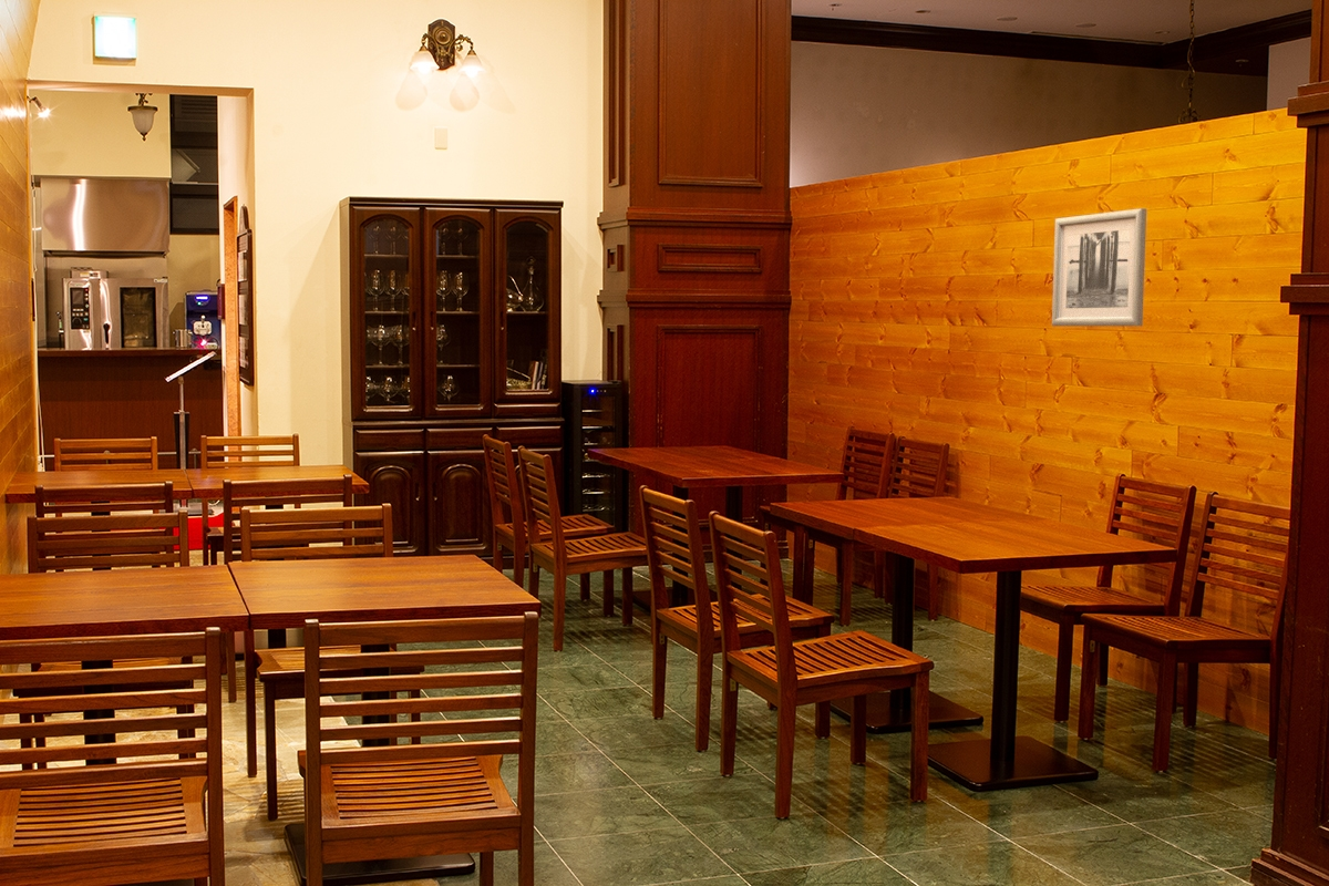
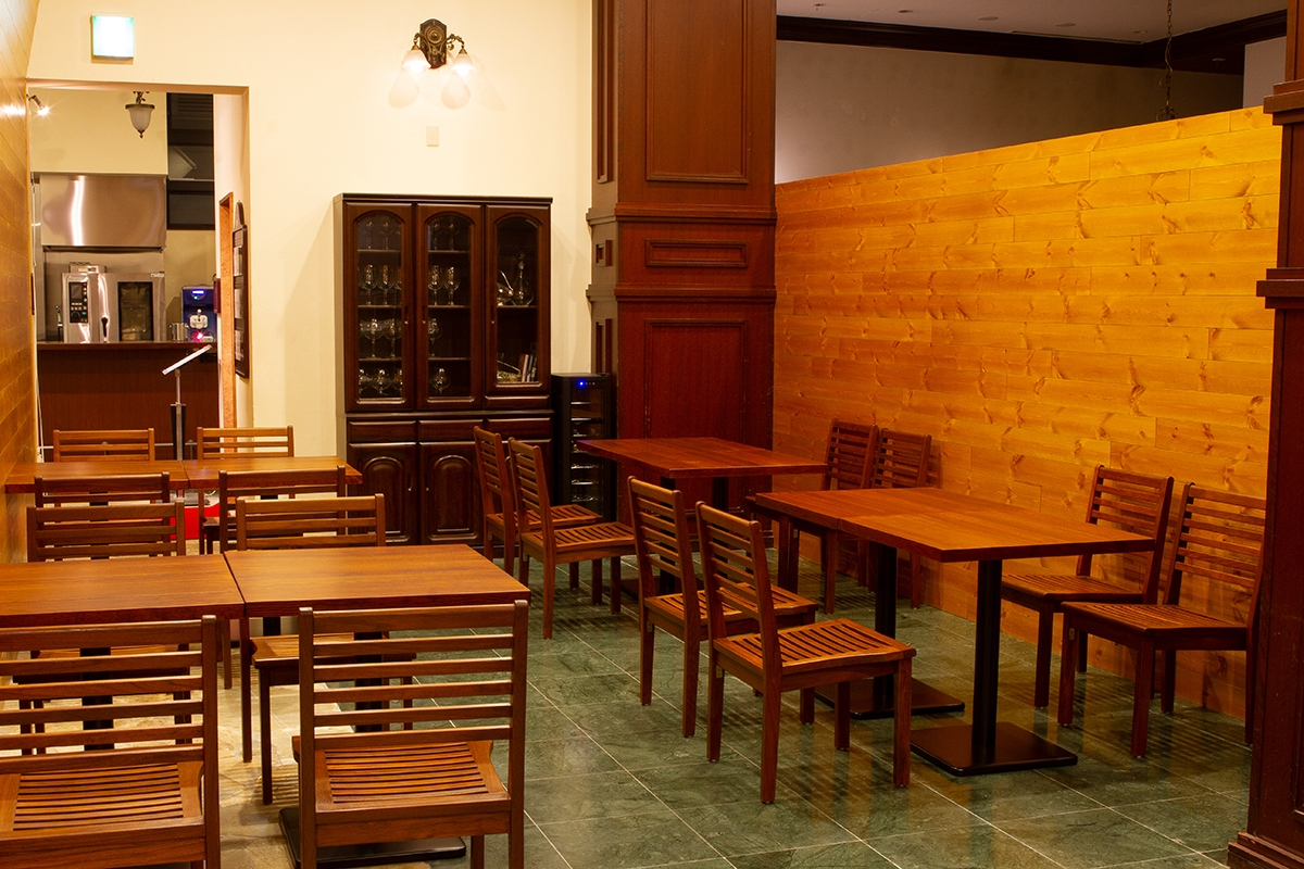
- wall art [1051,207,1147,327]
